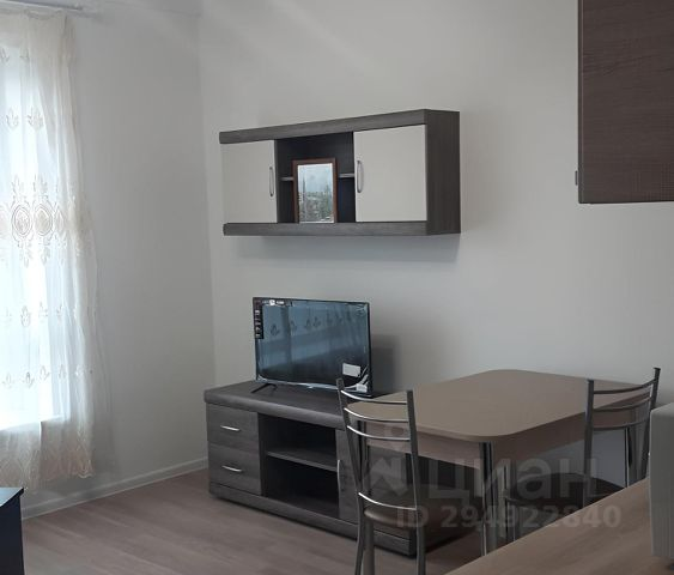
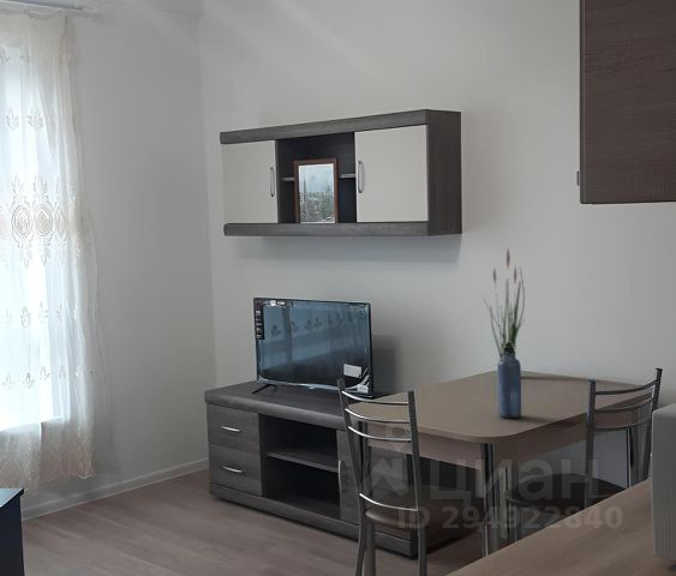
+ water bottle [496,342,522,419]
+ plant [481,248,526,360]
